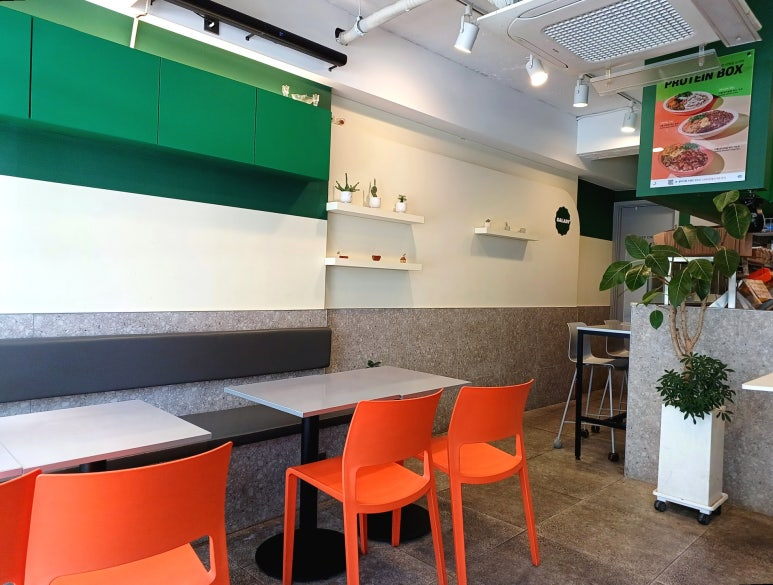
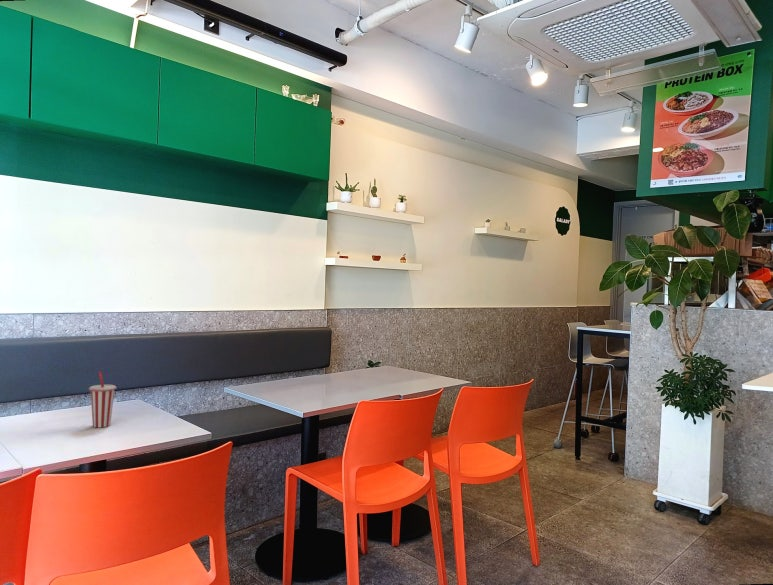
+ cup with straw [88,371,118,428]
